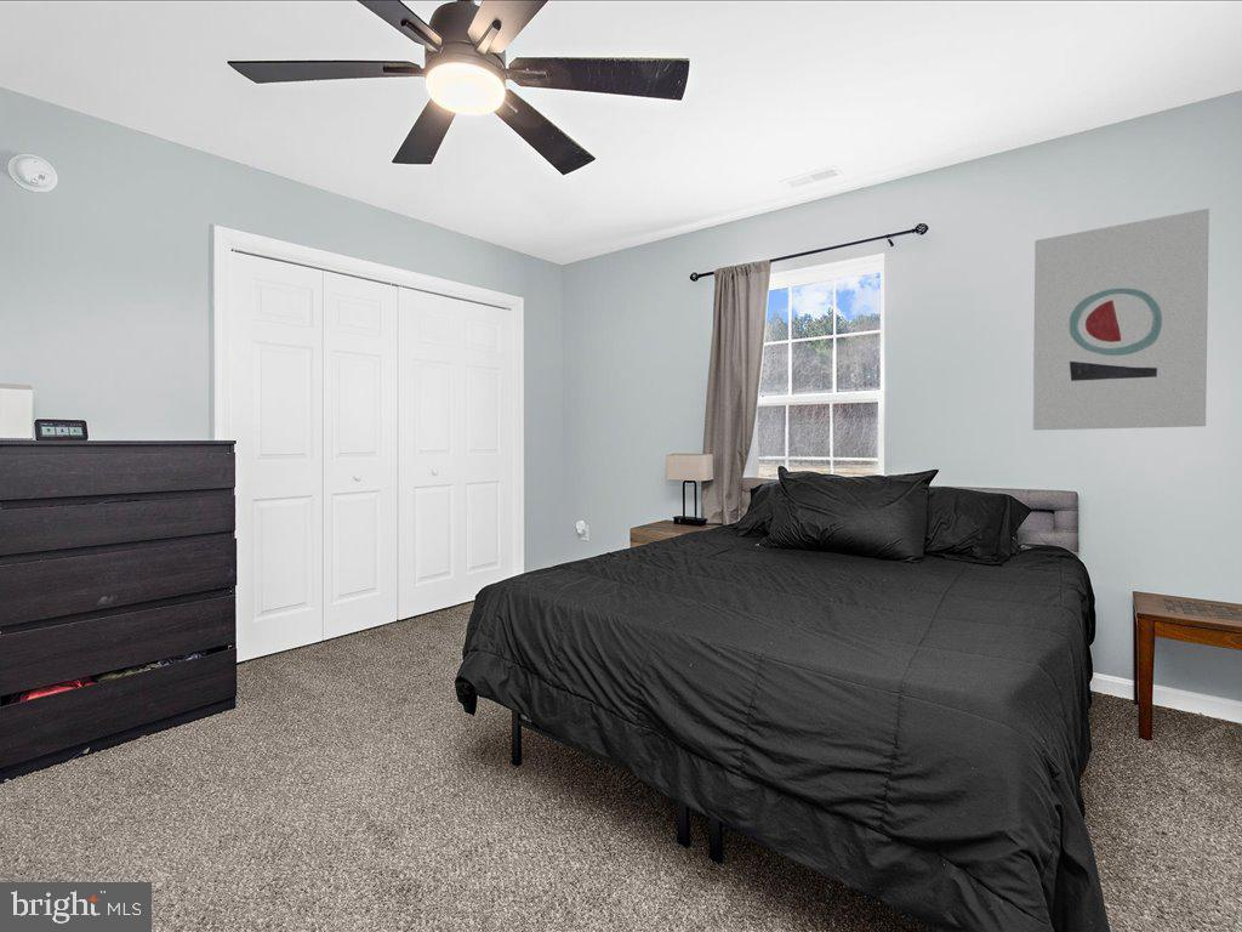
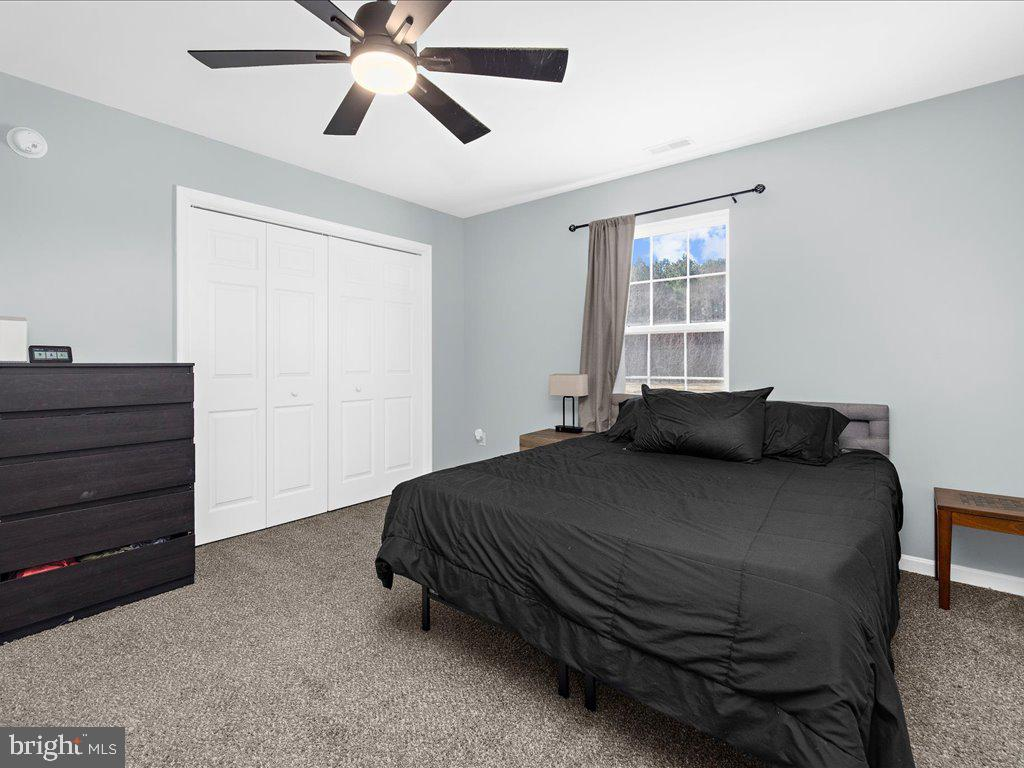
- wall art [1032,208,1210,431]
